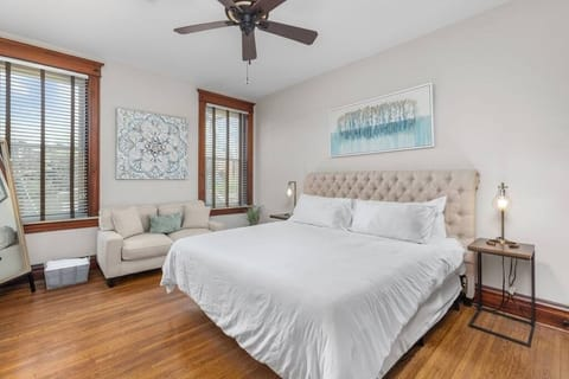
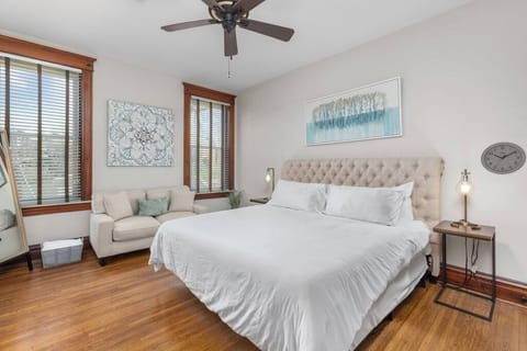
+ wall clock [480,141,527,176]
